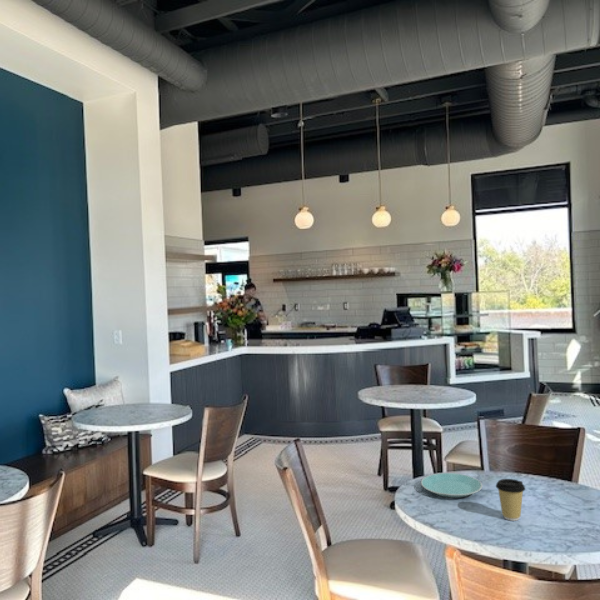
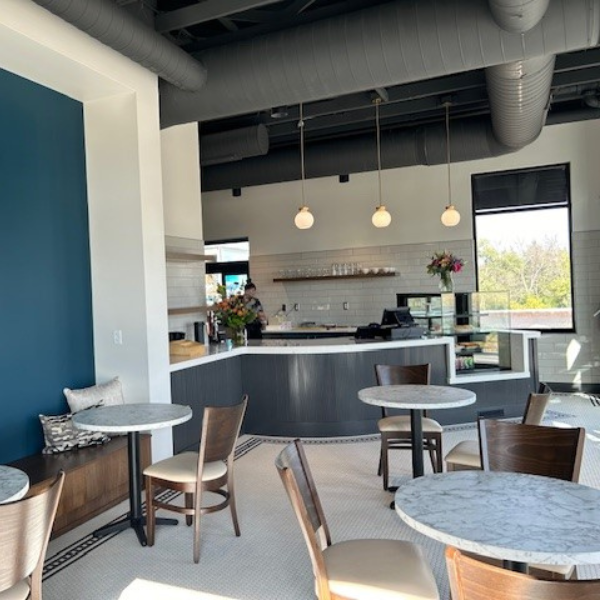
- coffee cup [495,478,526,522]
- plate [420,472,483,499]
